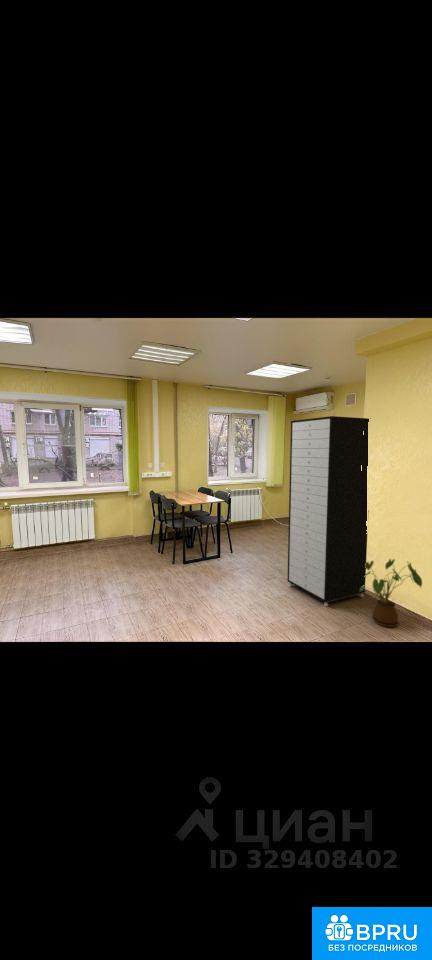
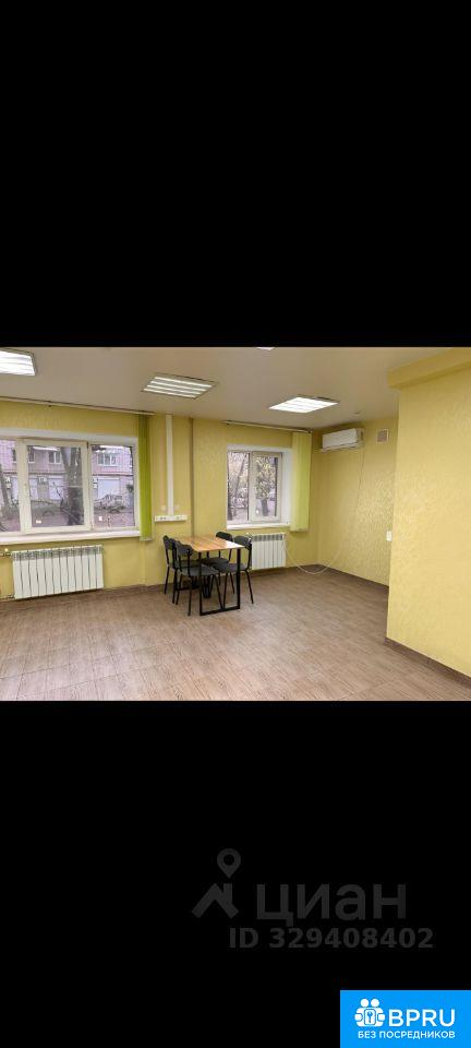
- house plant [360,558,423,628]
- storage cabinet [286,415,370,608]
